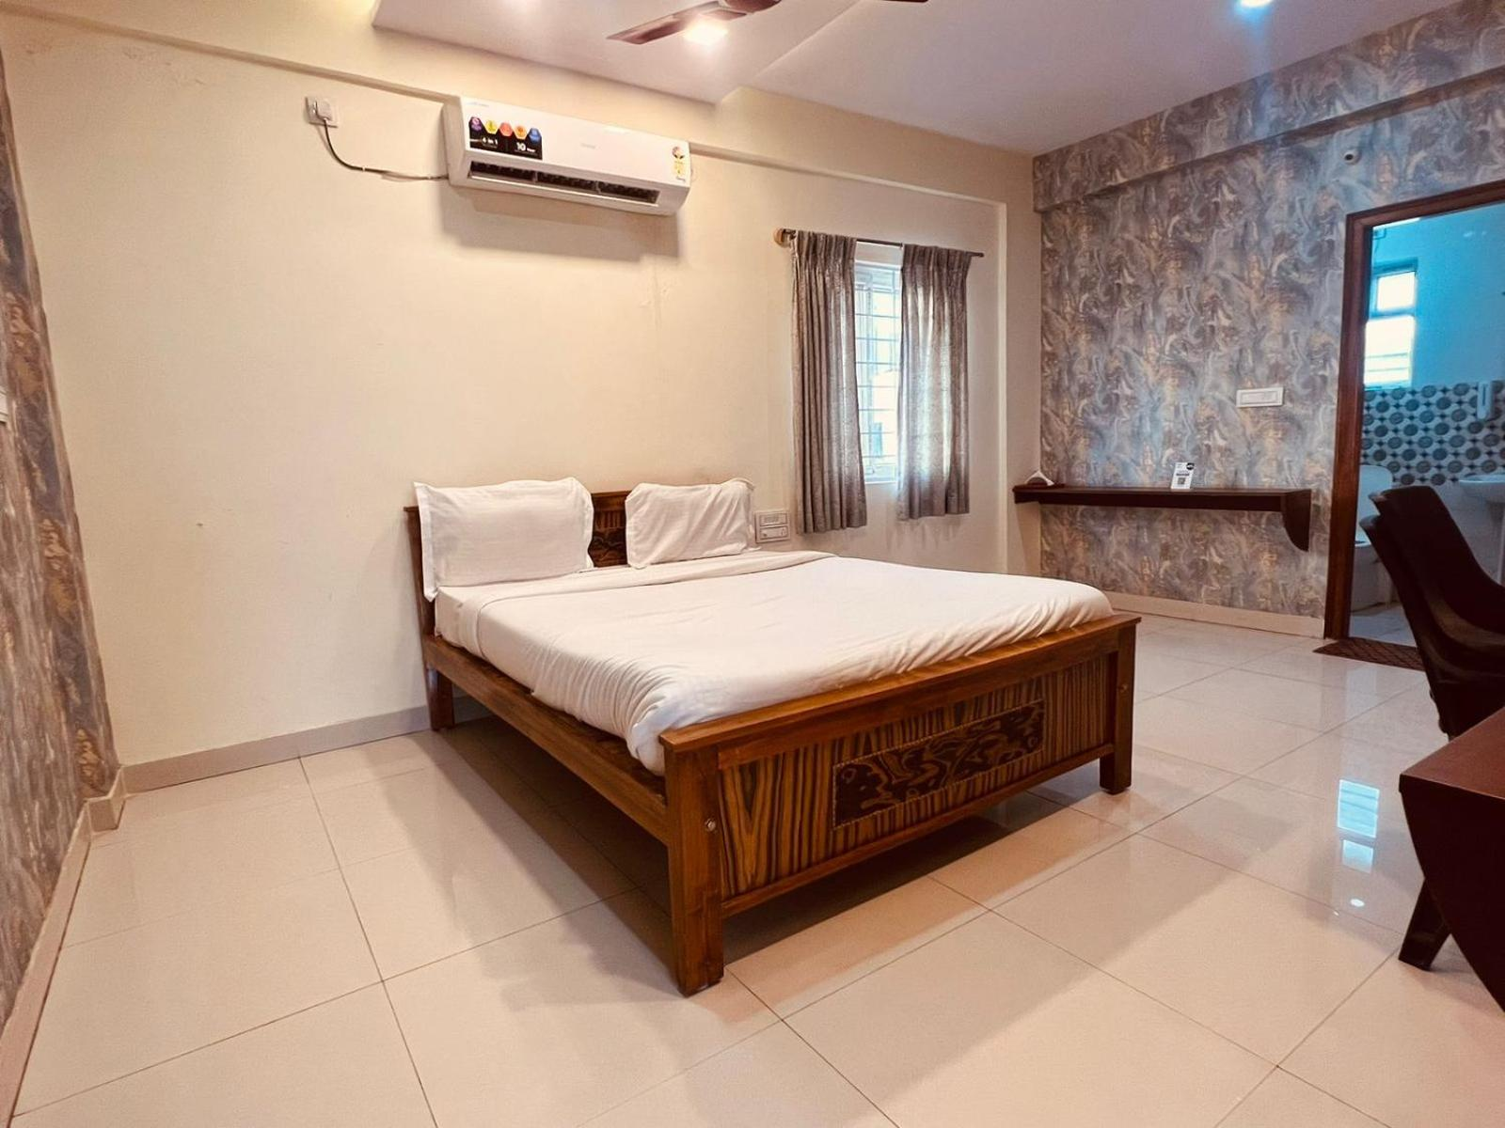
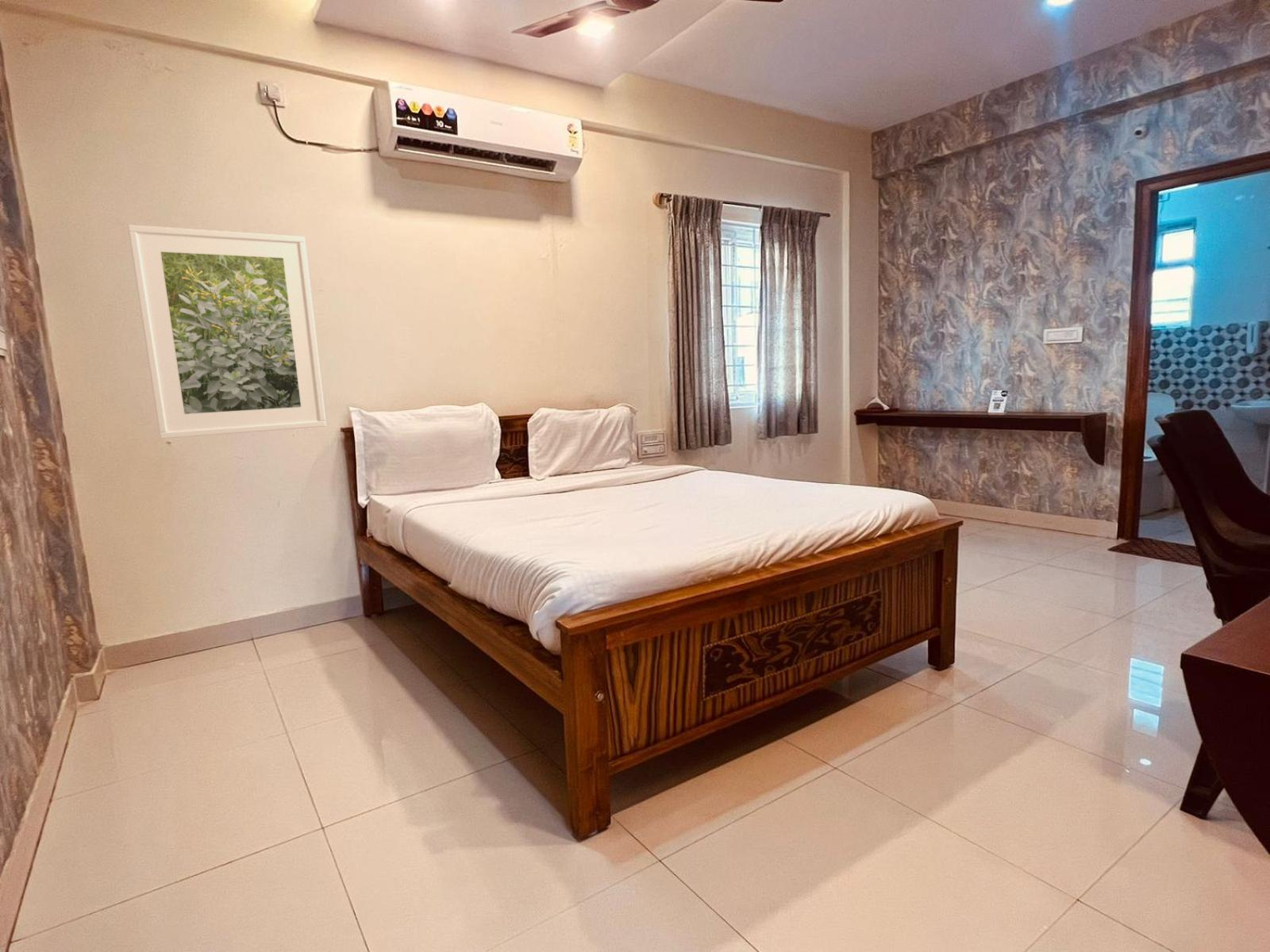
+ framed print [127,224,327,440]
